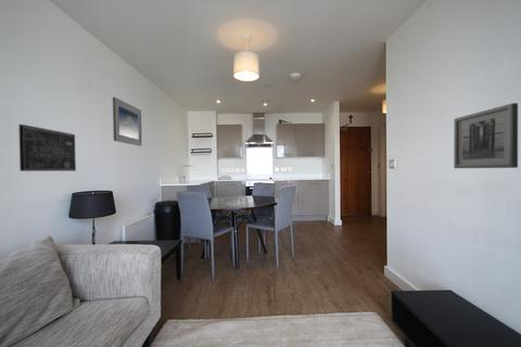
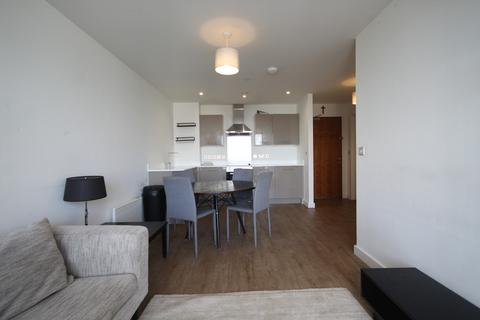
- wall art [453,102,519,169]
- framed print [112,97,143,146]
- wall art [17,124,77,172]
